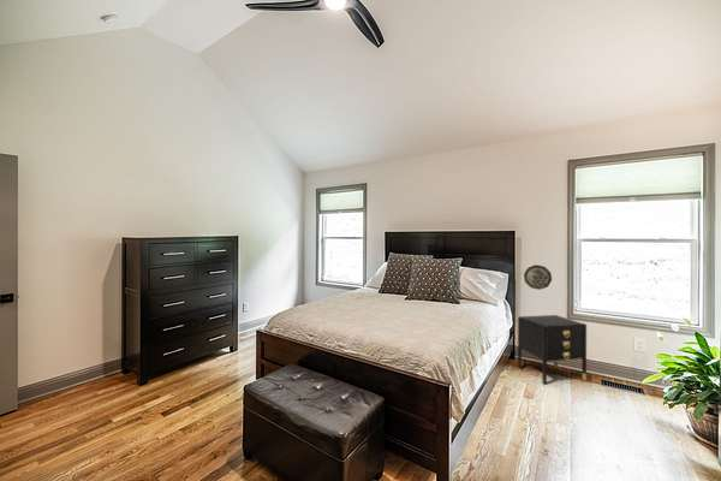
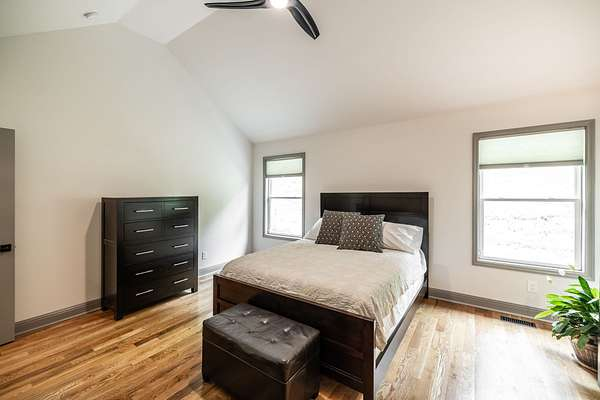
- nightstand [517,314,588,385]
- decorative plate [523,263,553,291]
